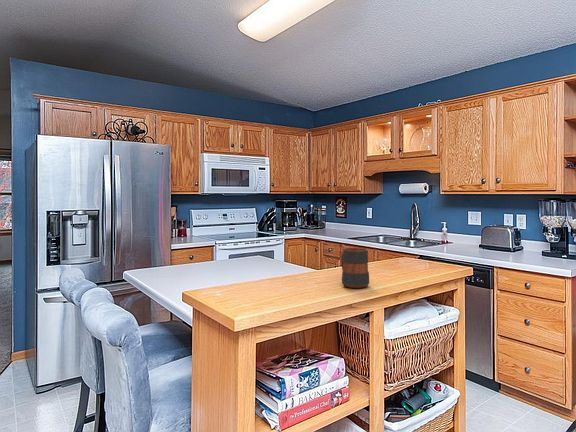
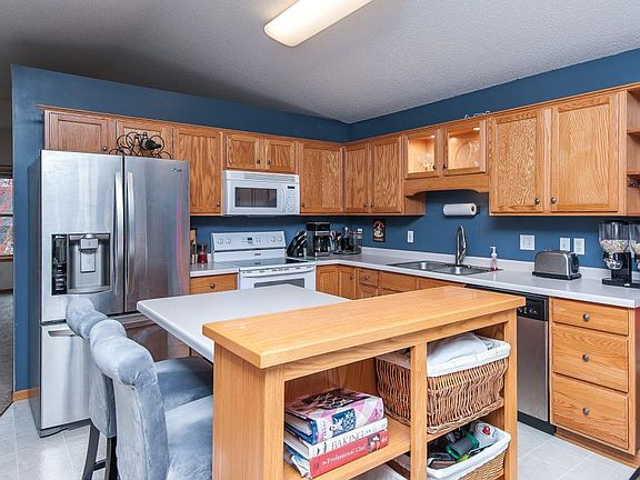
- mug [340,247,370,289]
